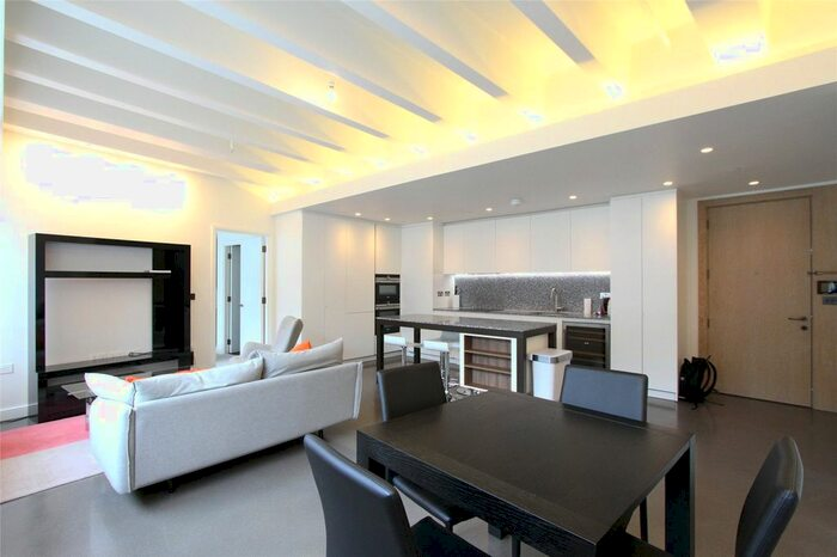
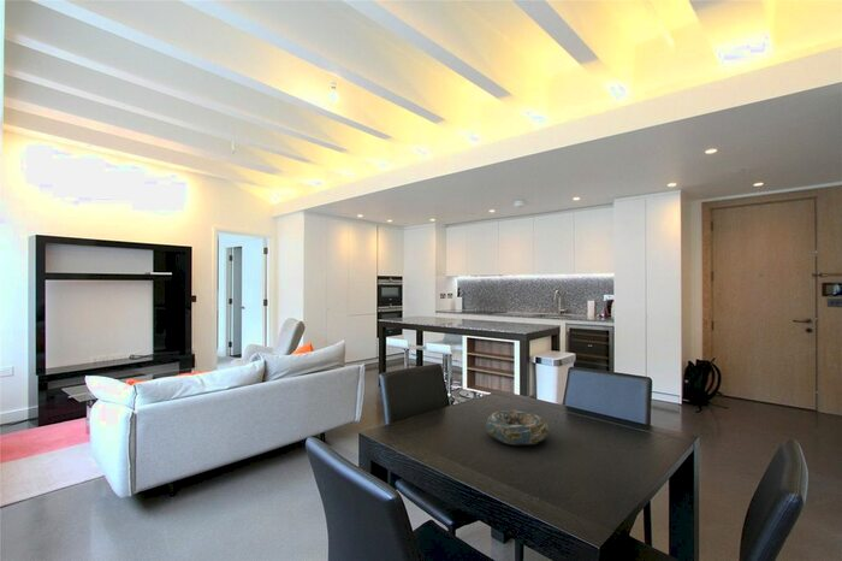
+ decorative bowl [485,409,550,447]
